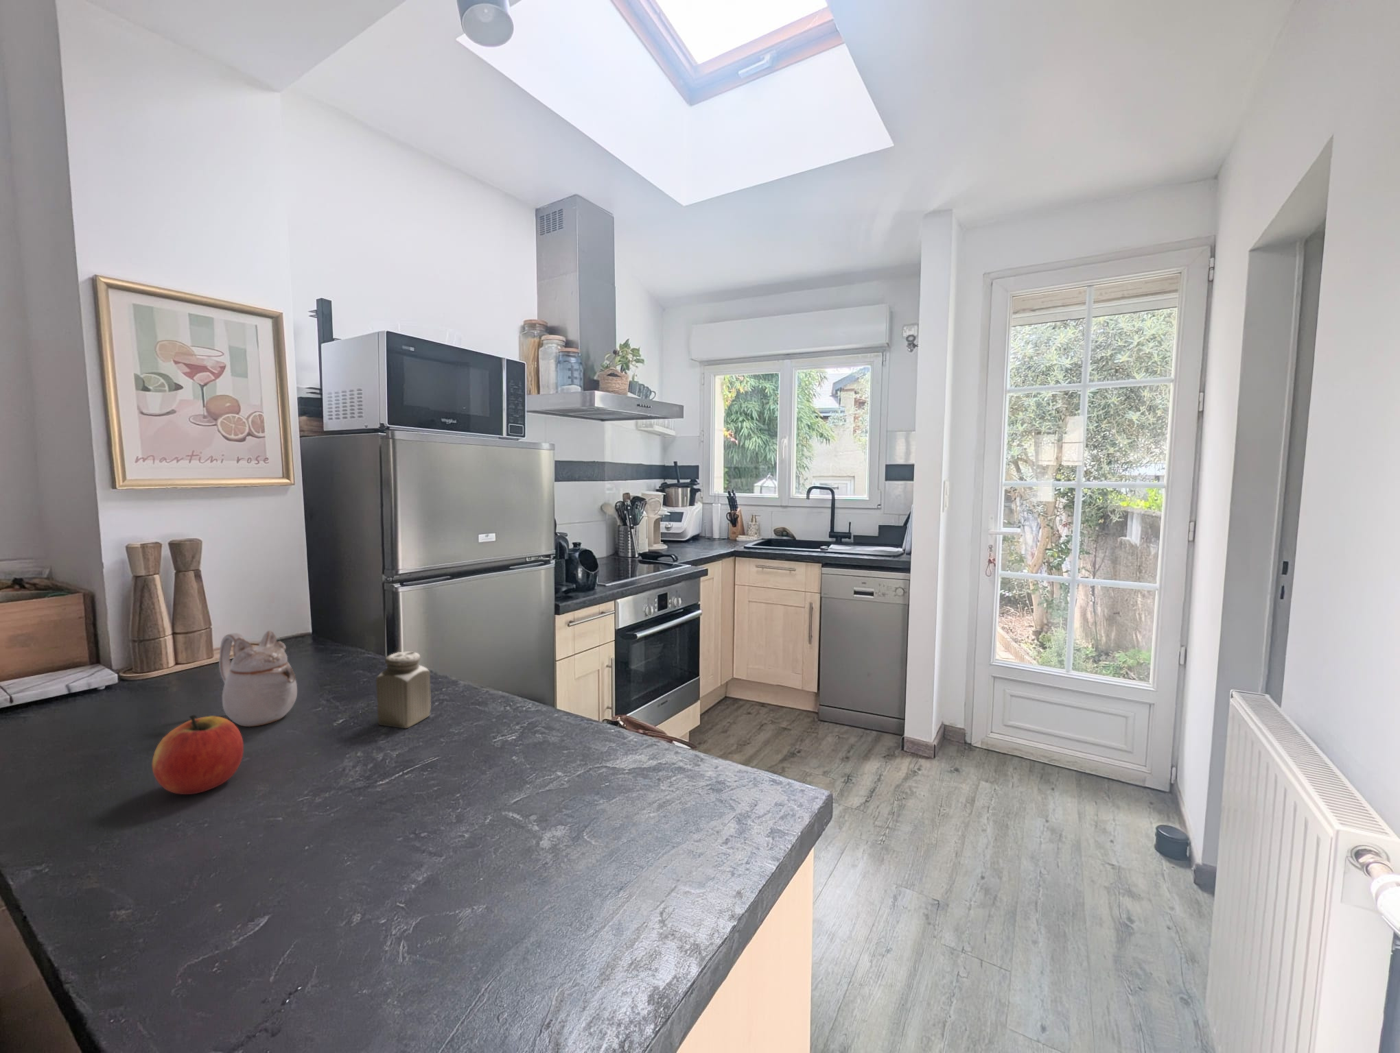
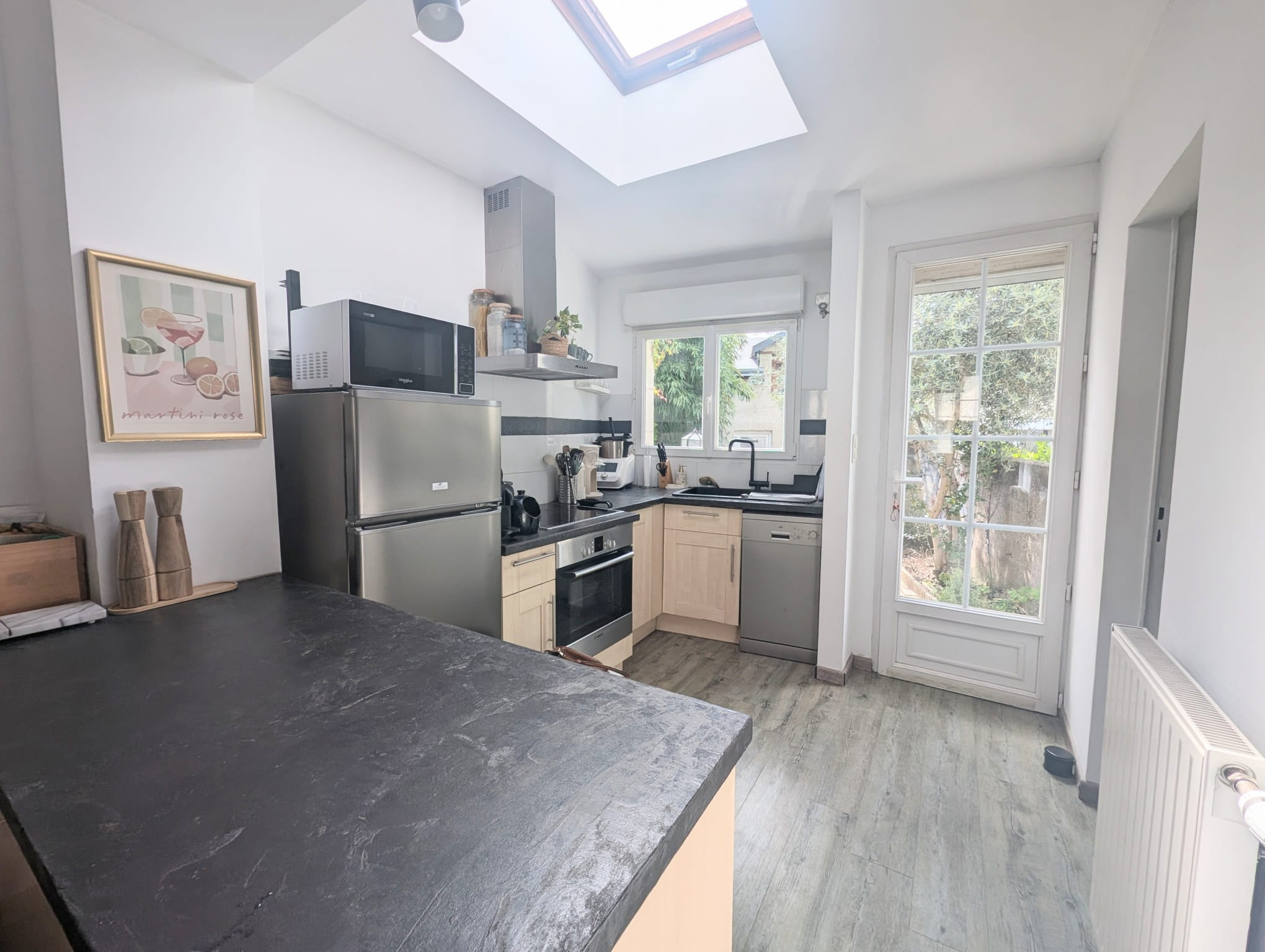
- apple [151,715,245,795]
- teapot [218,630,298,728]
- salt shaker [375,650,432,729]
